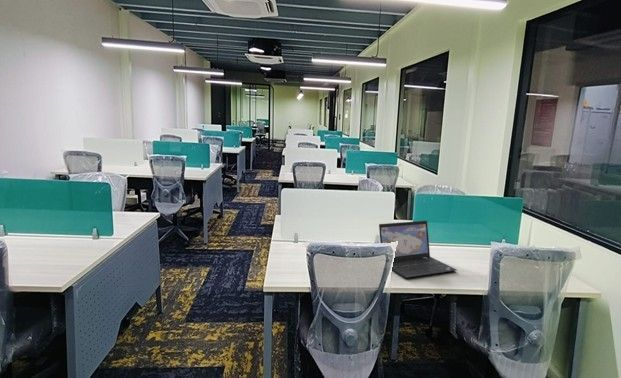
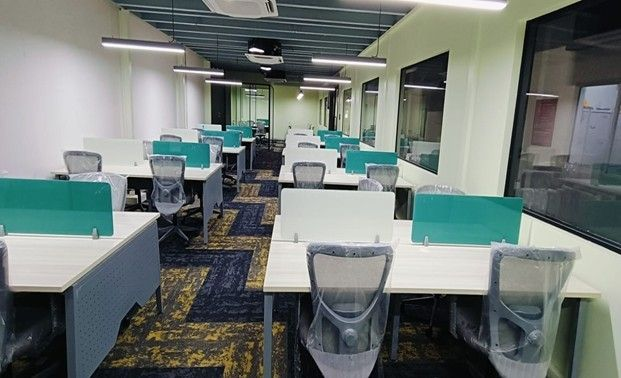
- laptop [378,220,458,279]
